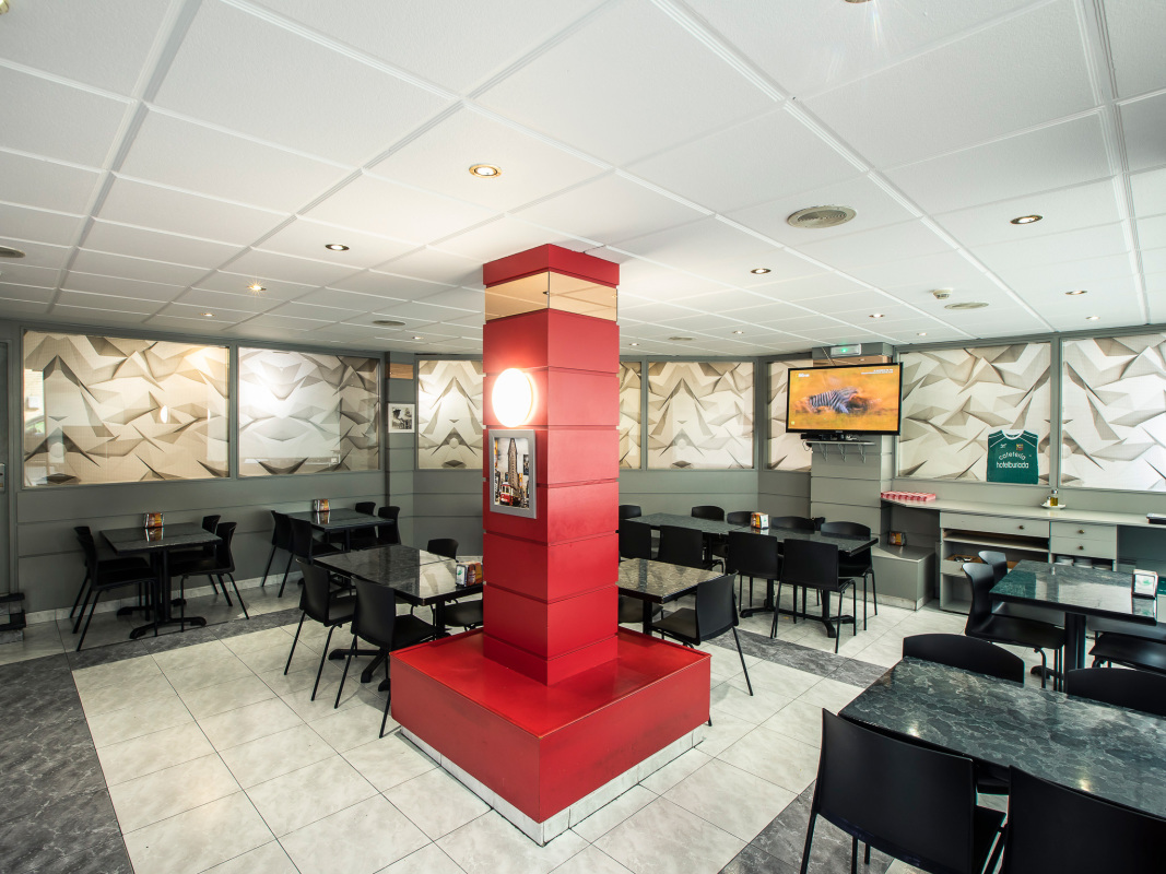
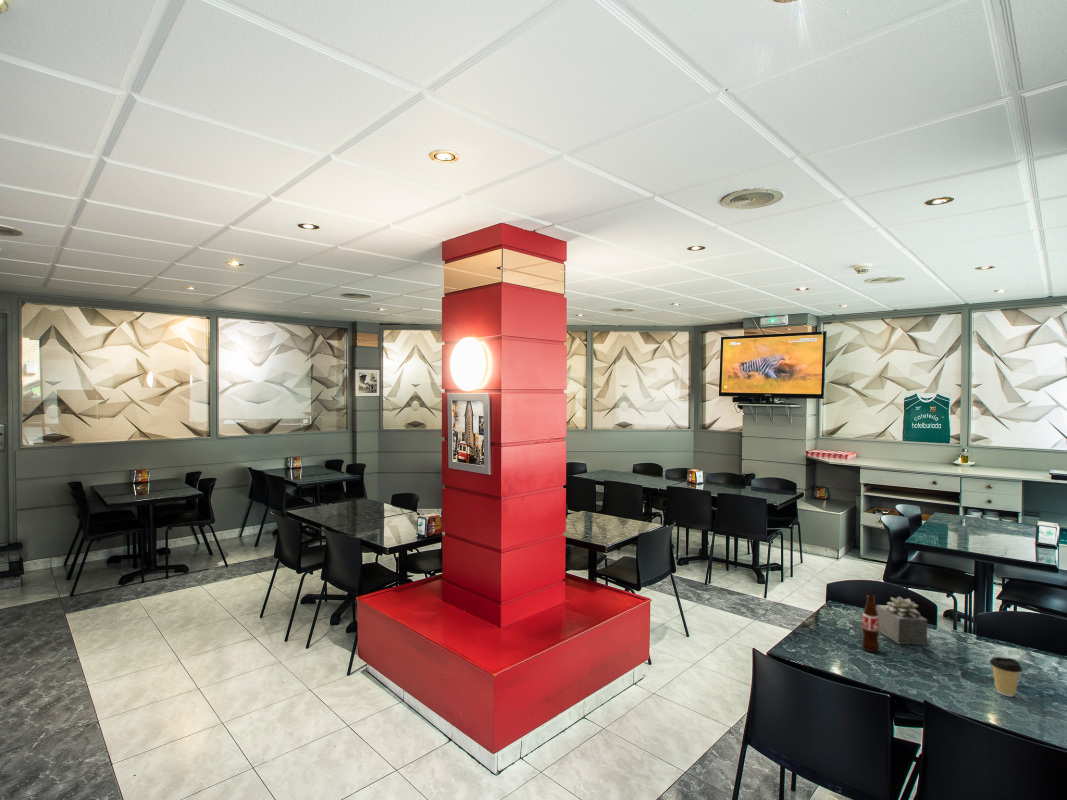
+ coffee cup [989,656,1023,698]
+ succulent plant [875,596,929,646]
+ bottle [860,594,881,653]
